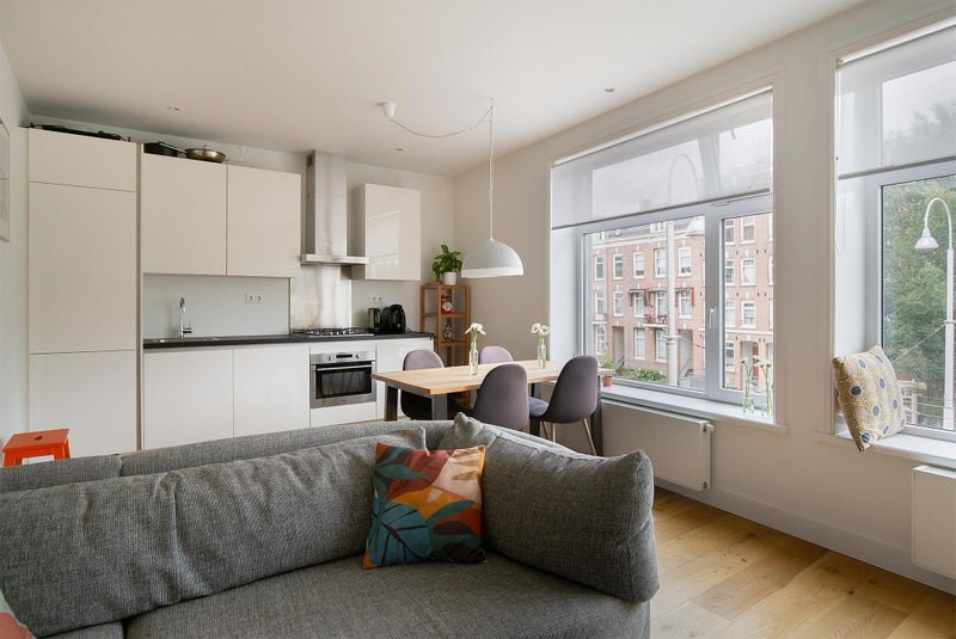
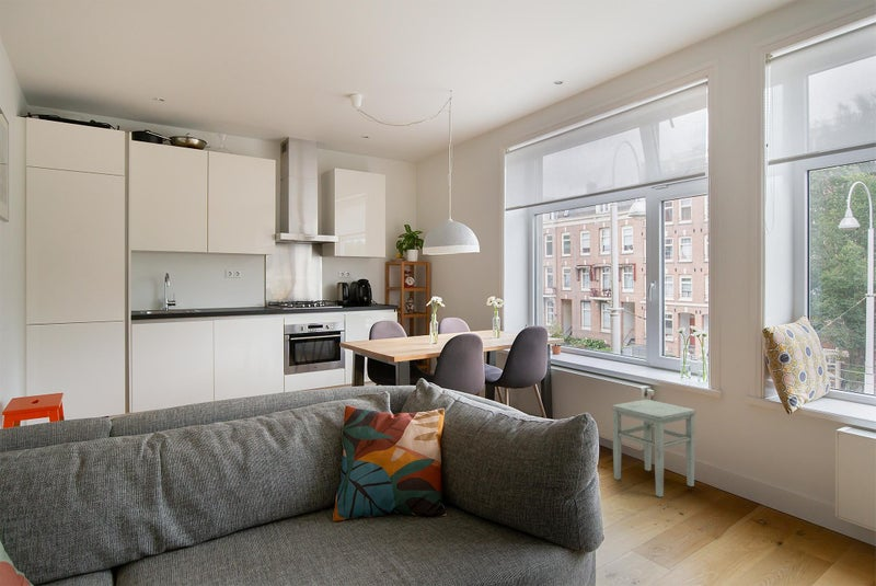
+ stool [611,399,698,498]
